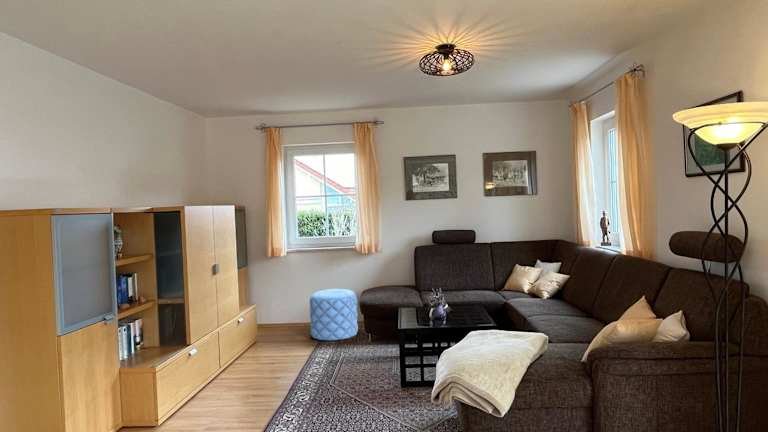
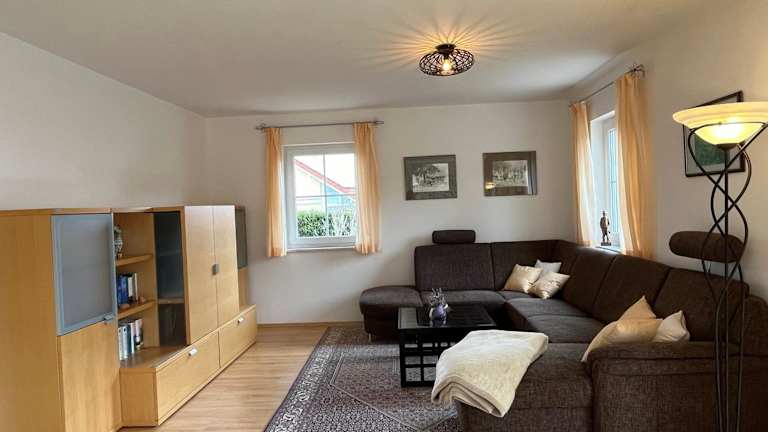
- pouf [309,288,359,341]
